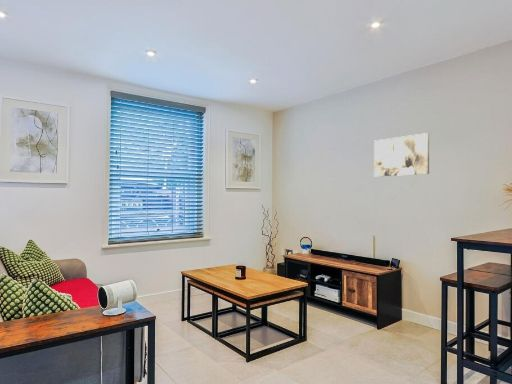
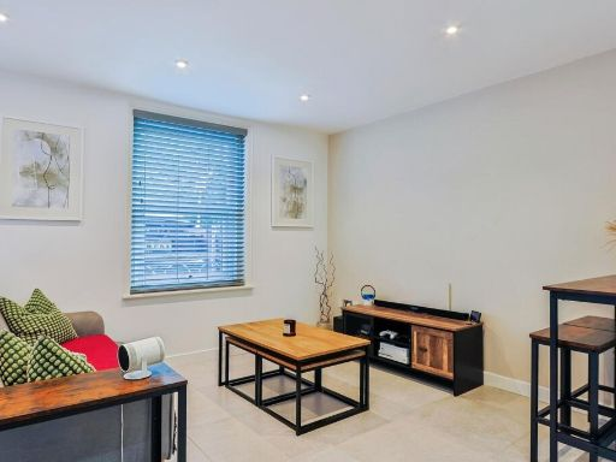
- wall art [373,132,430,177]
